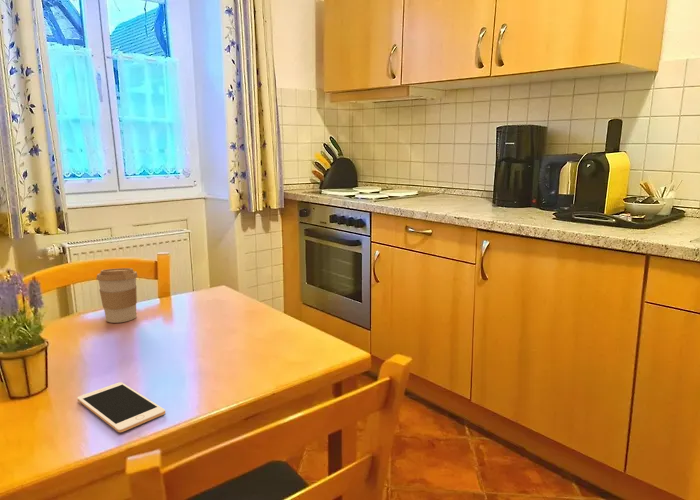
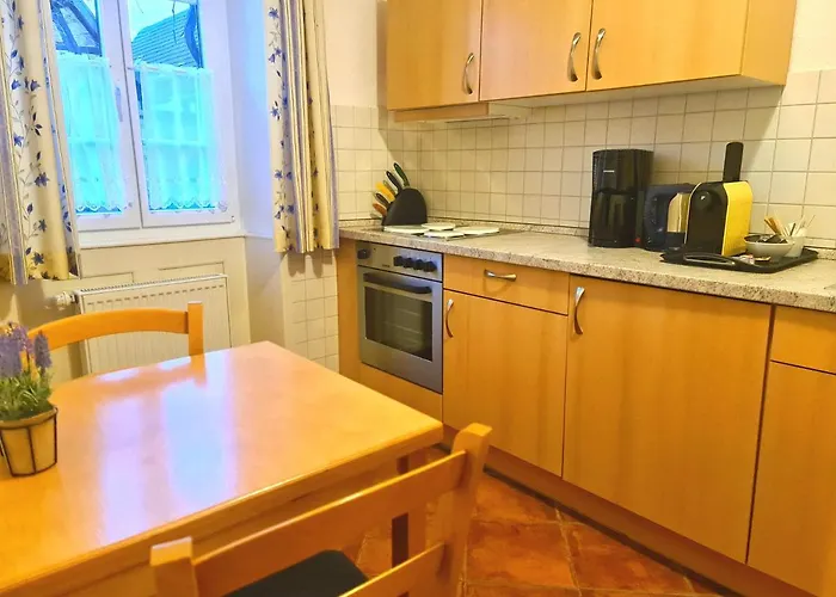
- cell phone [76,381,166,433]
- coffee cup [95,267,139,324]
